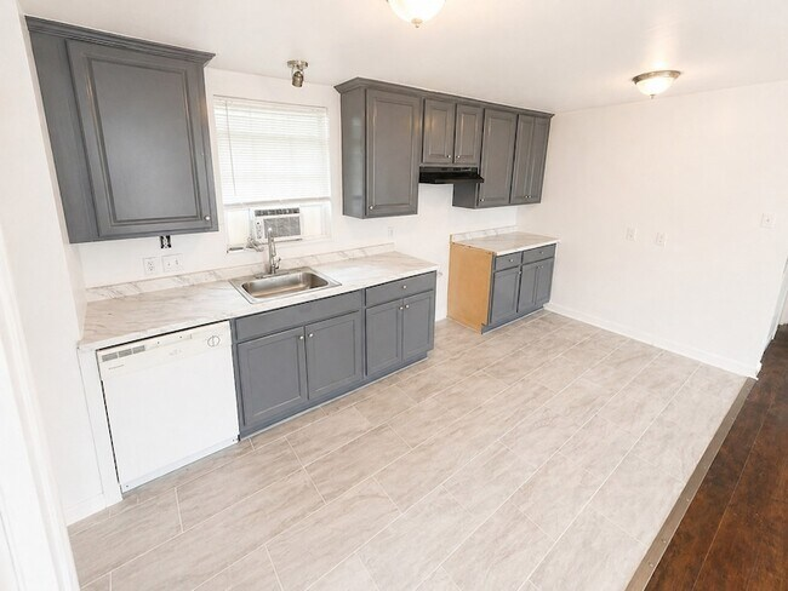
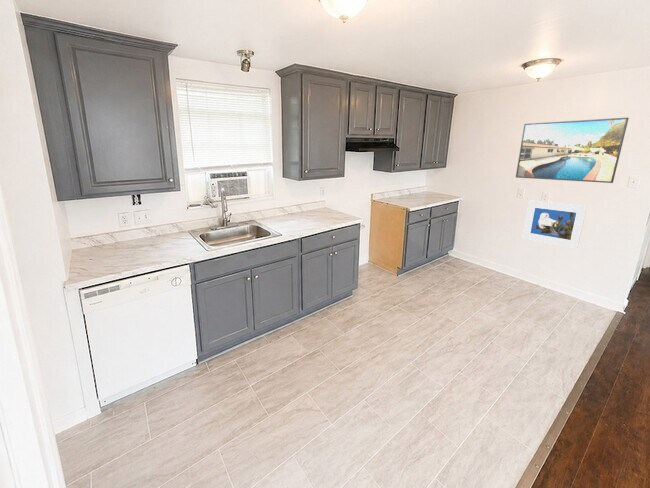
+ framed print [515,117,630,184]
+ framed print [522,199,588,249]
